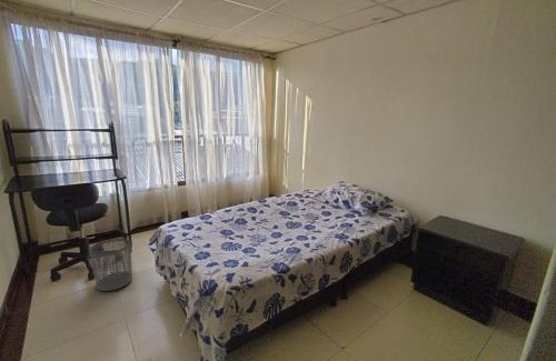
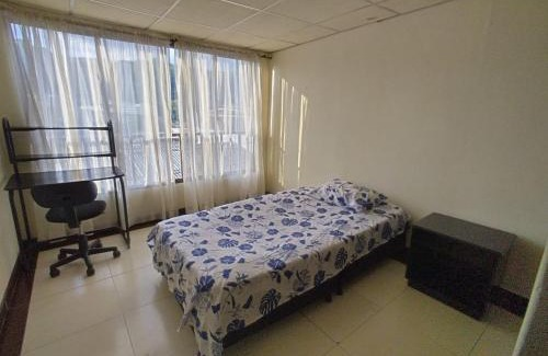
- waste bin [88,238,133,292]
